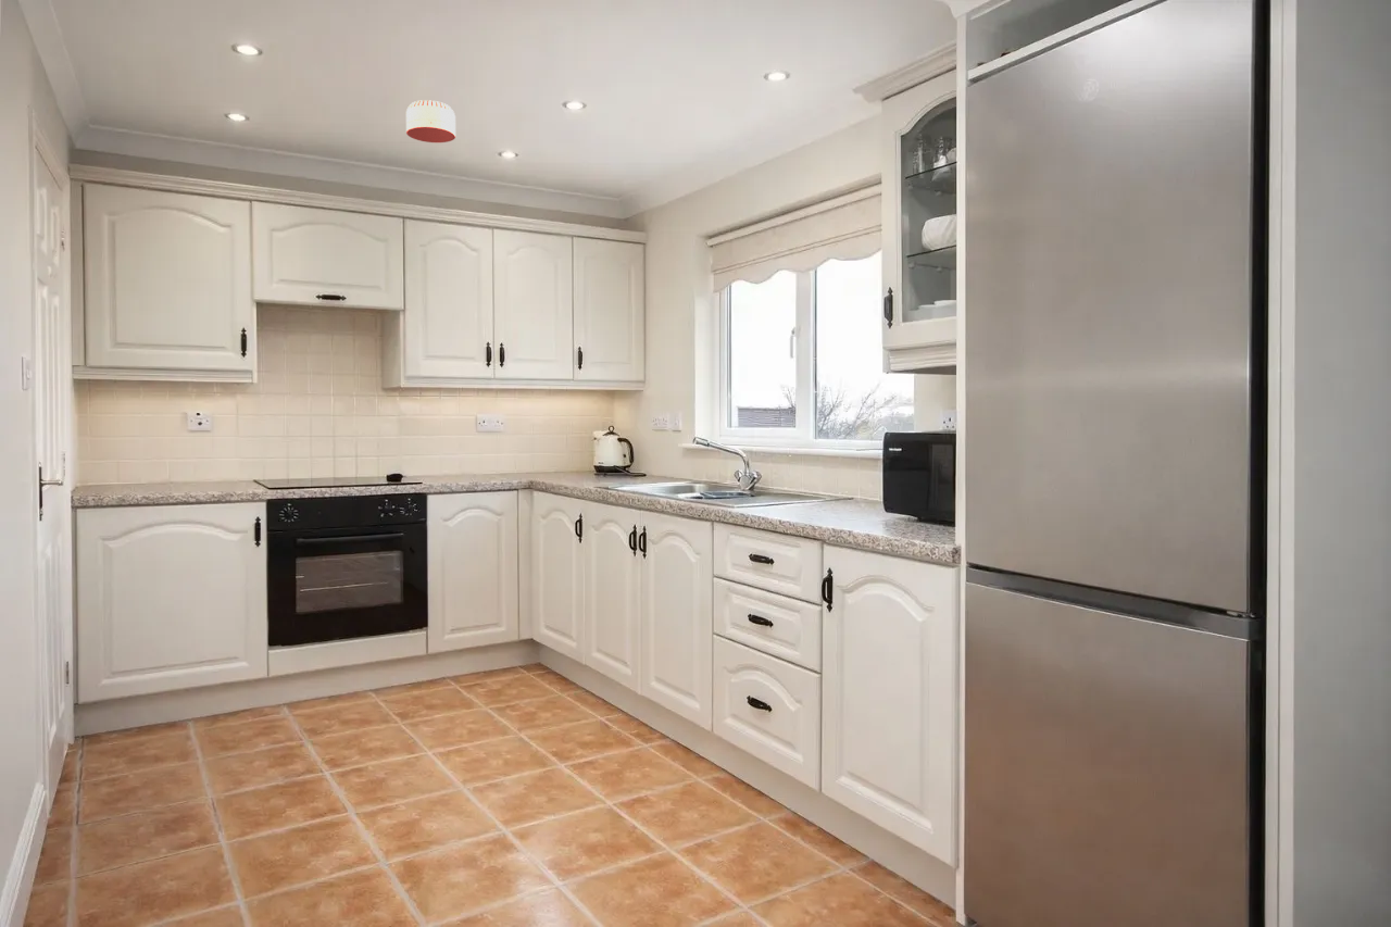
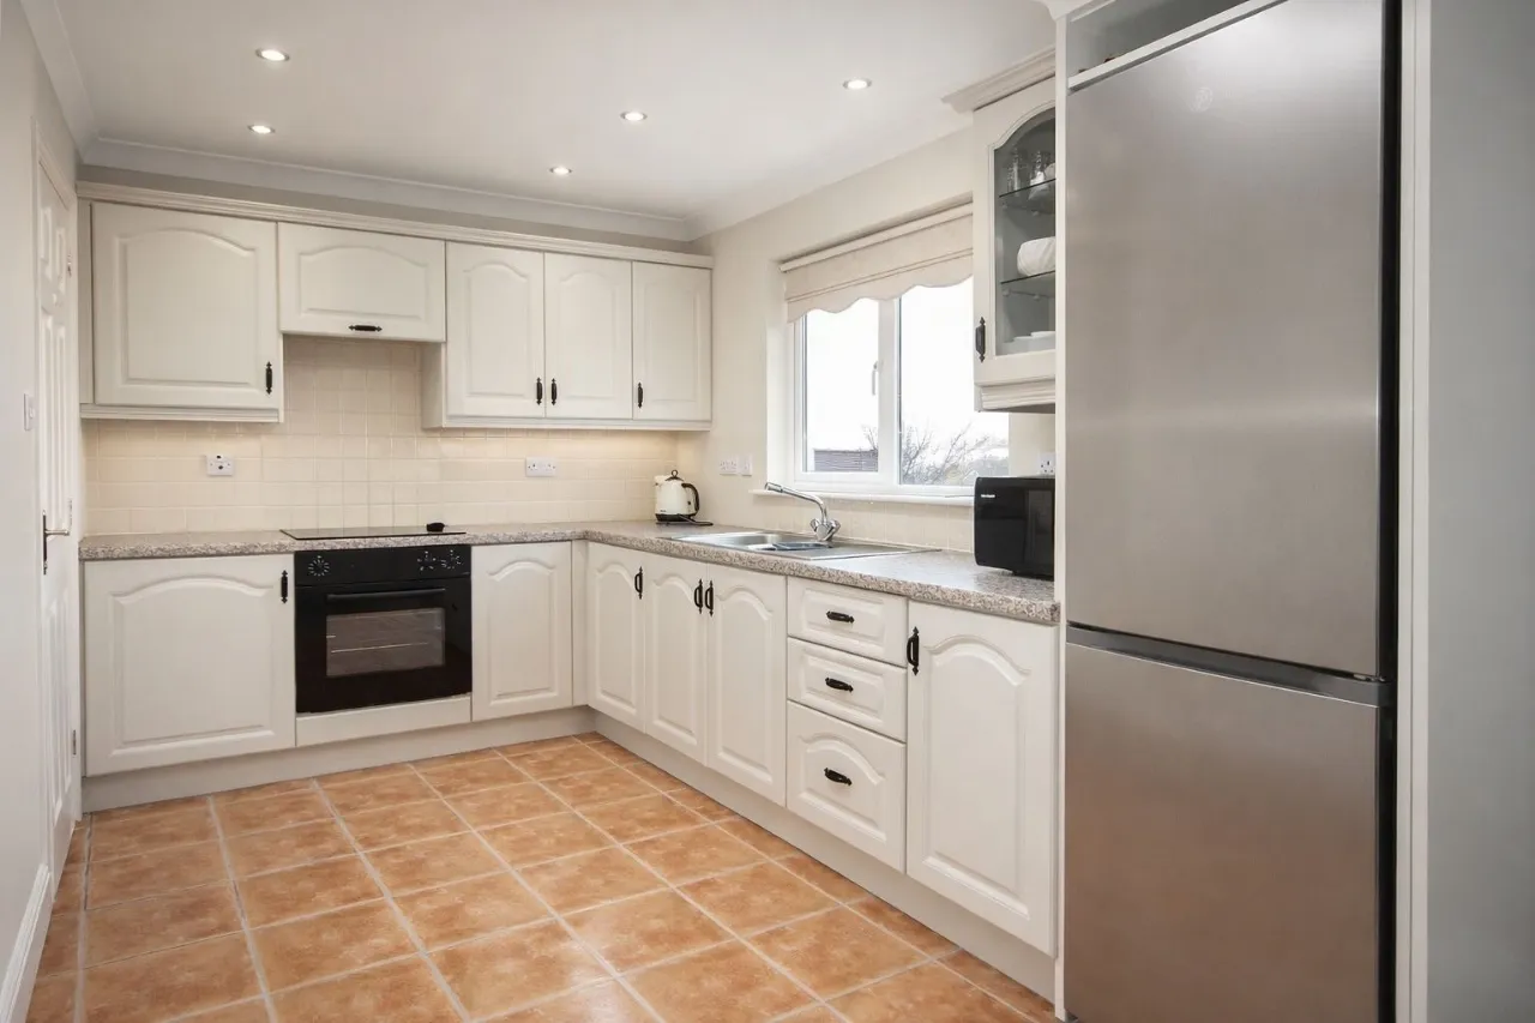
- smoke detector [405,99,456,143]
